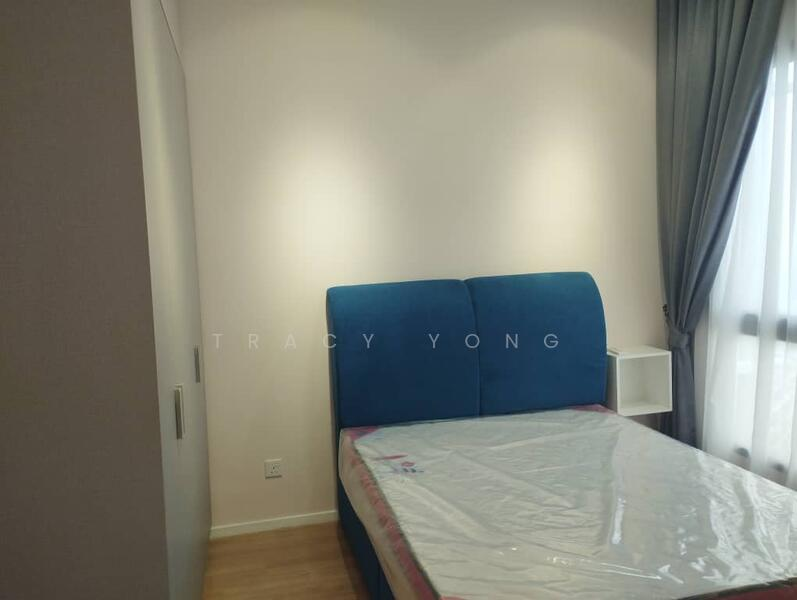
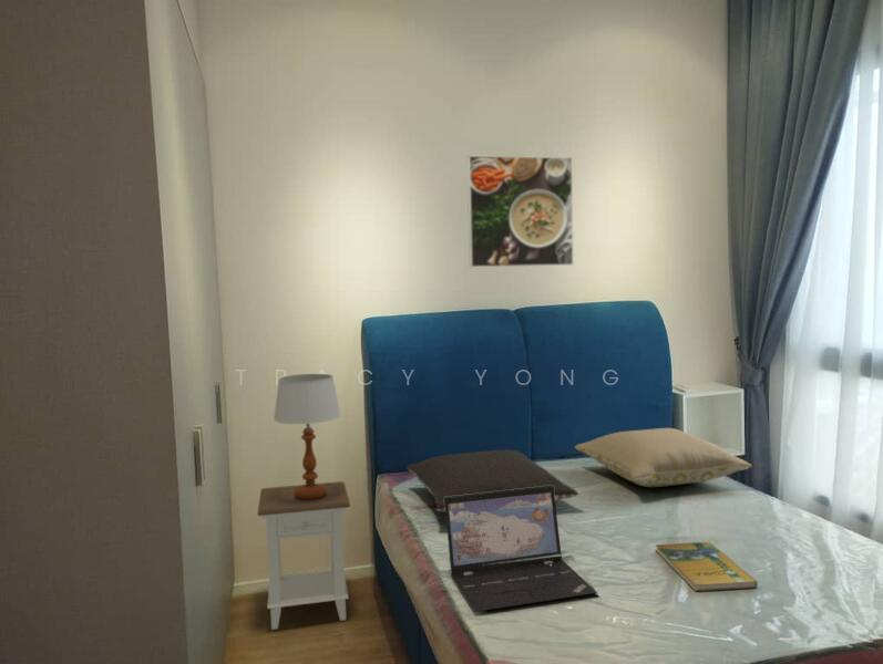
+ table lamp [273,373,342,500]
+ nightstand [256,480,351,631]
+ pillow [405,448,579,512]
+ laptop [444,486,598,613]
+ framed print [466,155,574,269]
+ pillow [574,427,752,488]
+ booklet [654,541,759,592]
